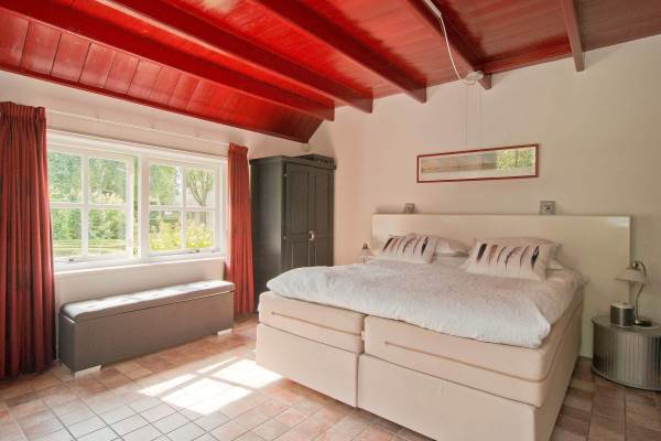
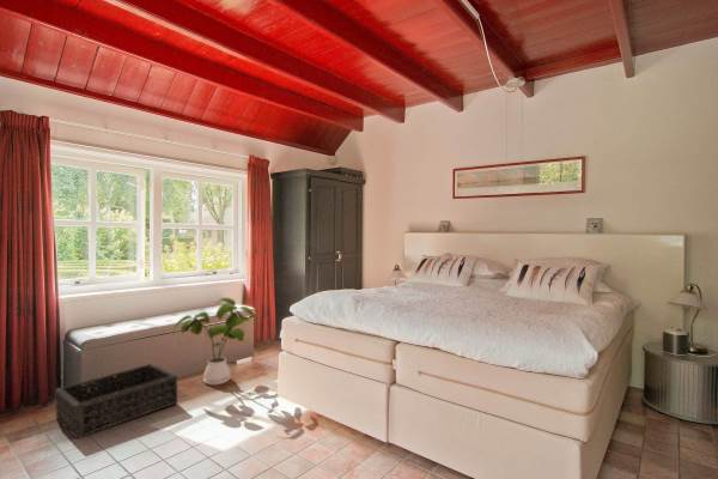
+ basket [54,363,178,439]
+ house plant [172,297,260,386]
